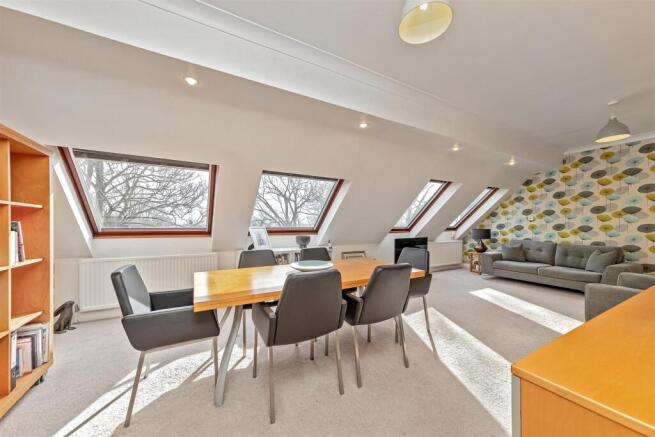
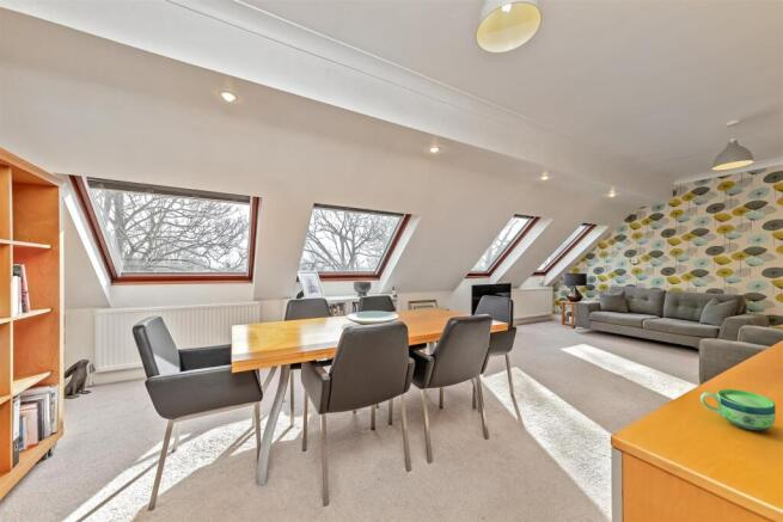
+ cup [699,388,777,431]
